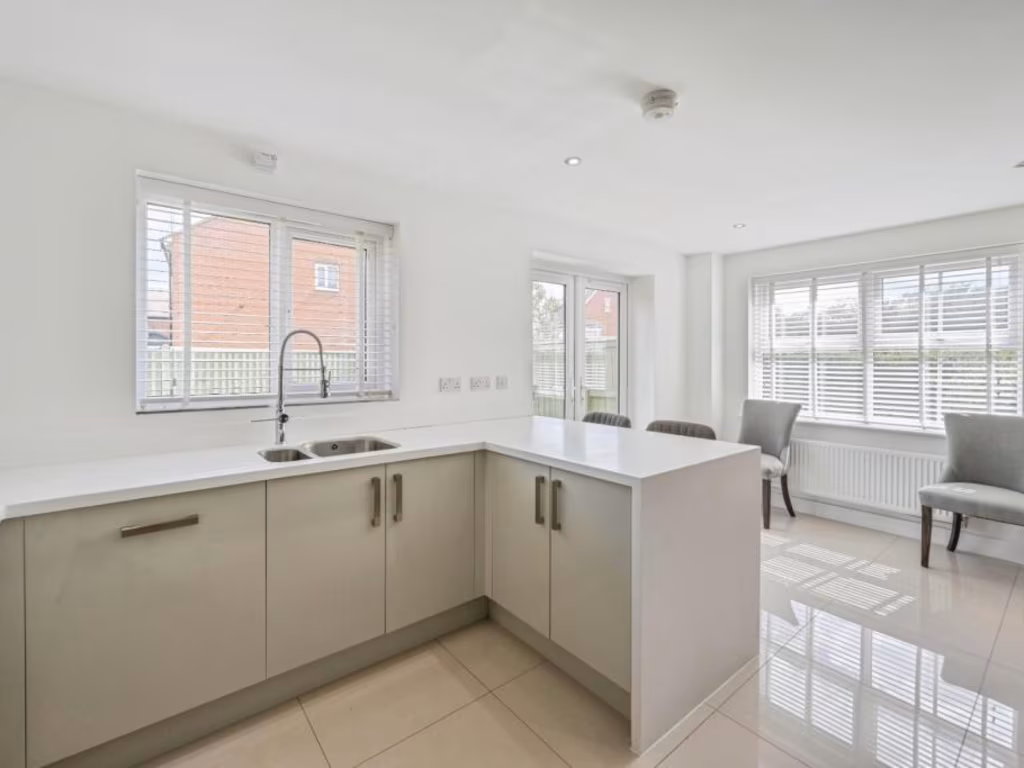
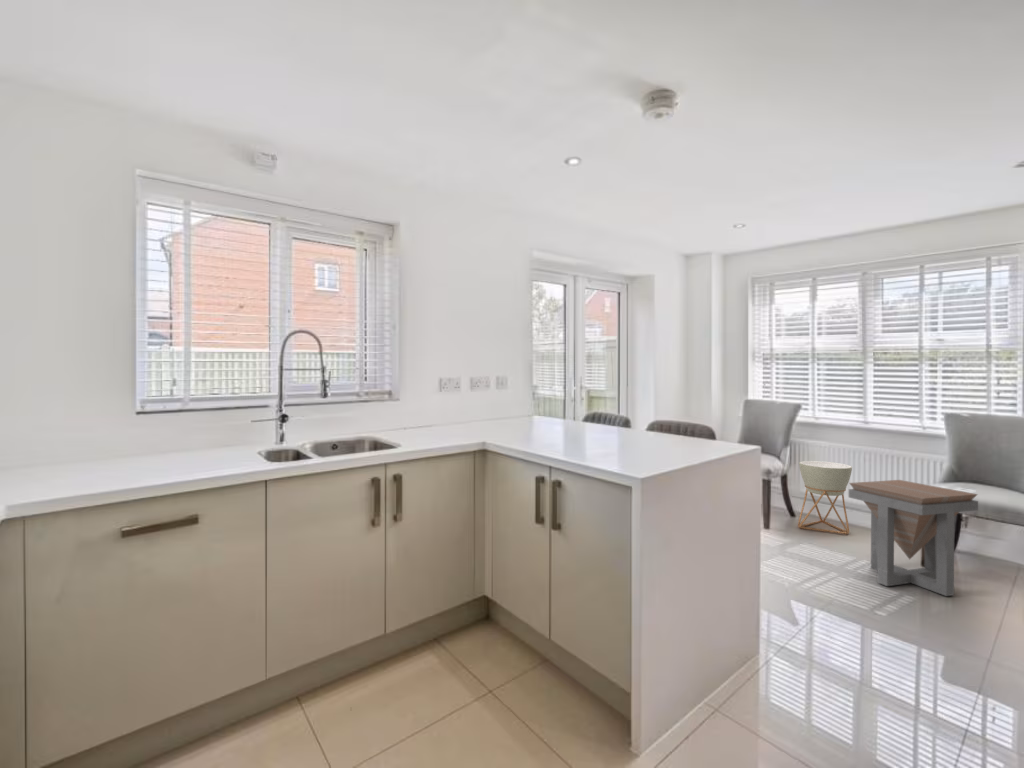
+ planter [797,460,853,535]
+ side table [848,479,979,597]
